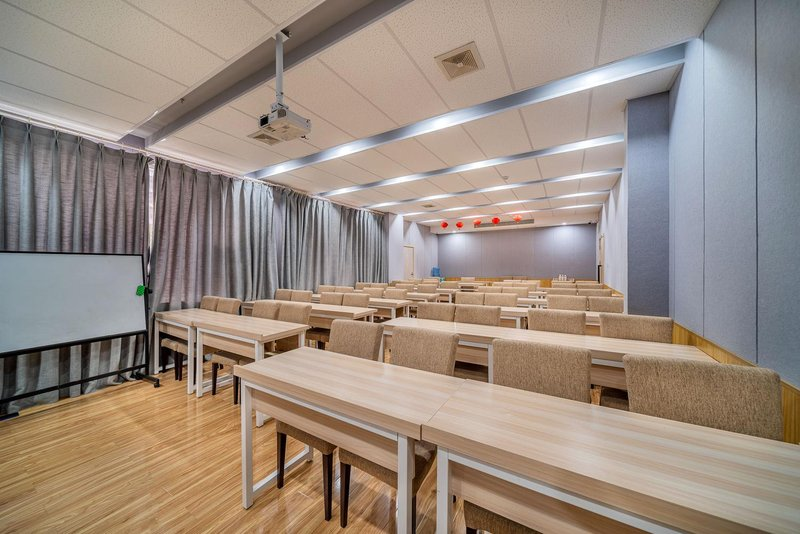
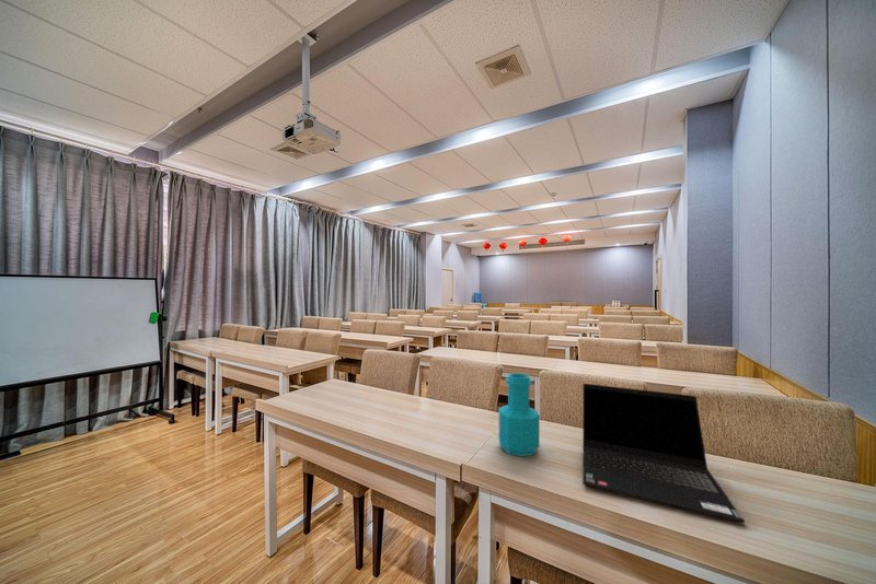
+ laptop computer [581,383,745,523]
+ bottle [497,372,541,457]
